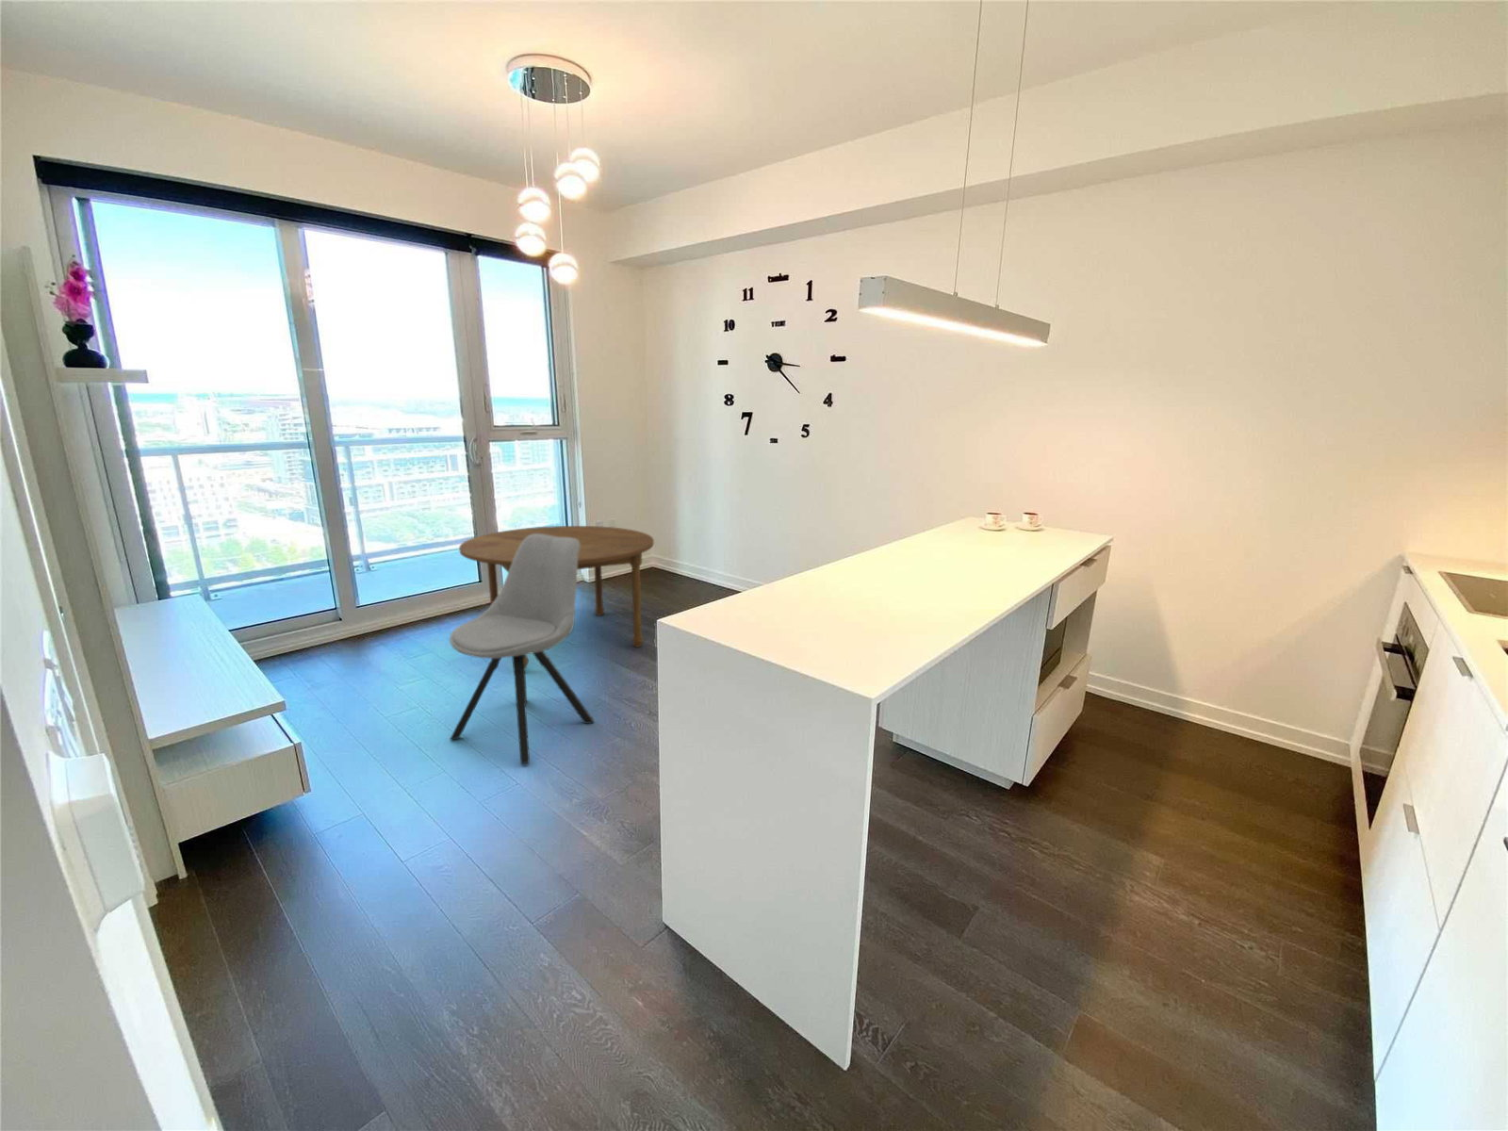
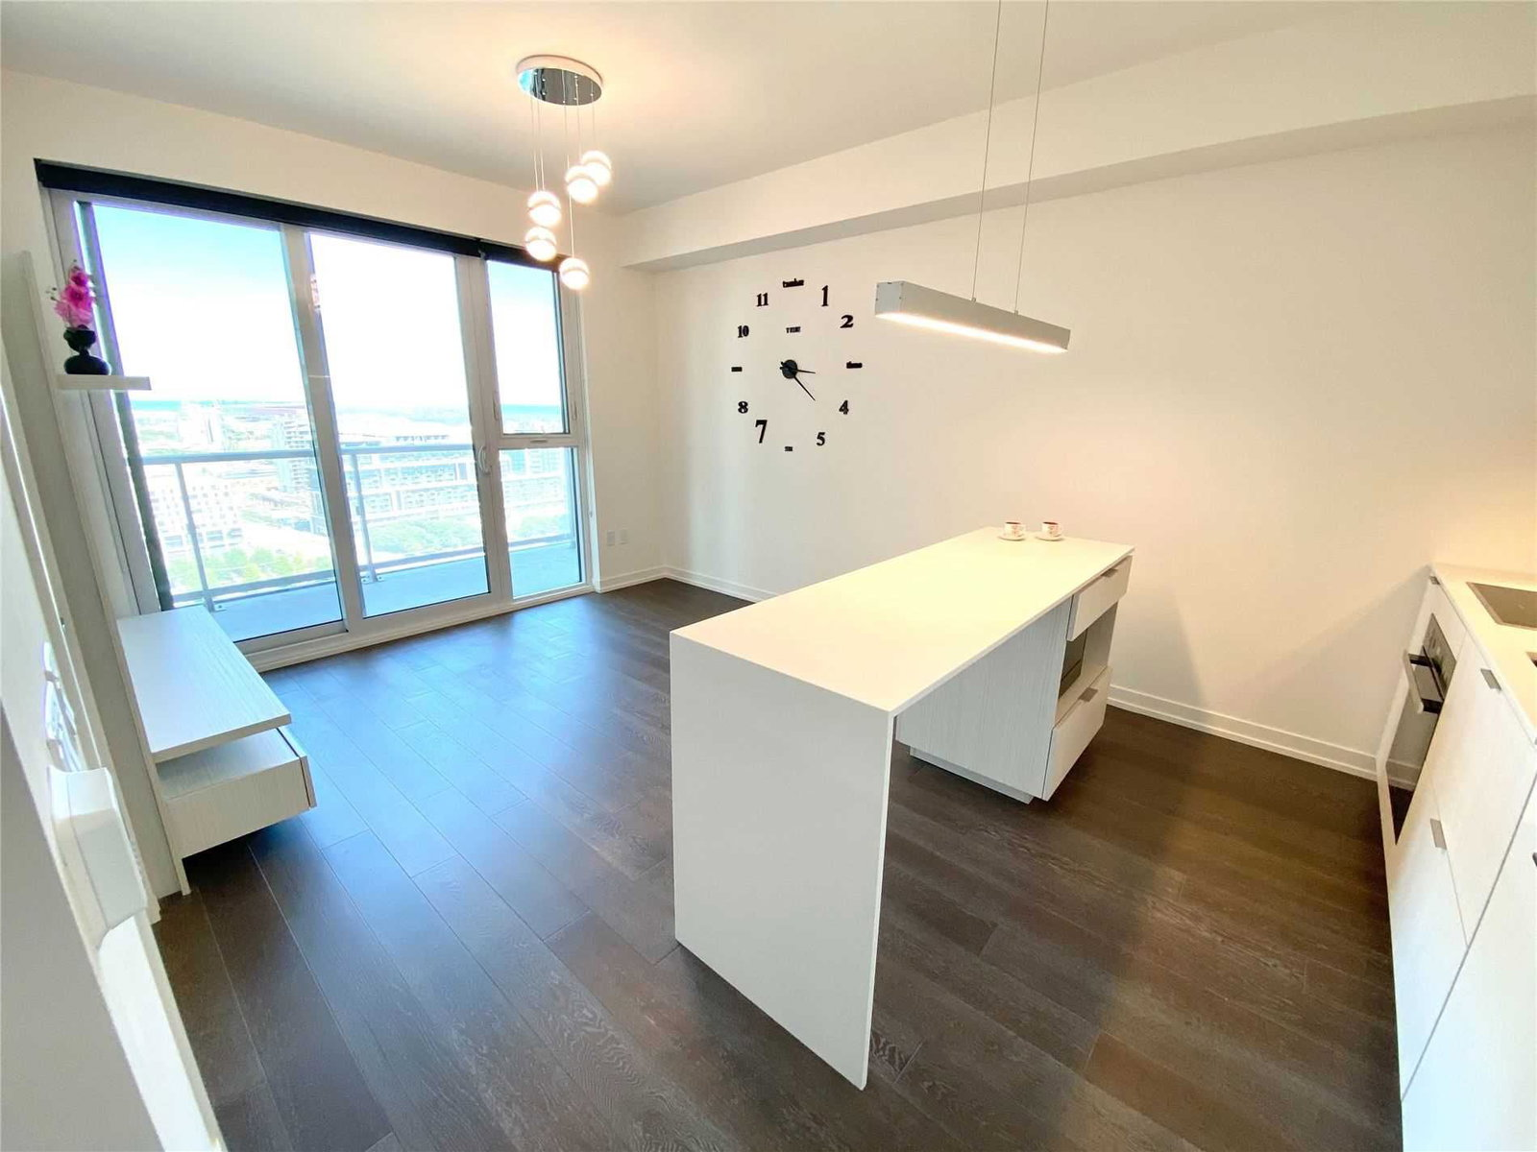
- chair [449,533,595,765]
- dining table [458,525,655,670]
